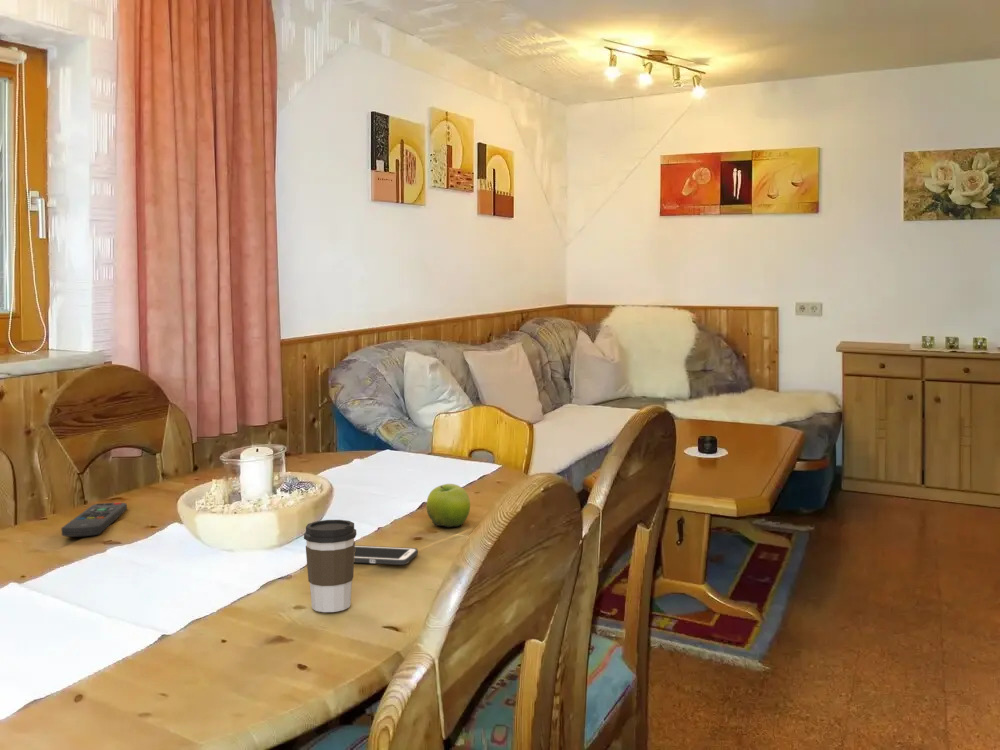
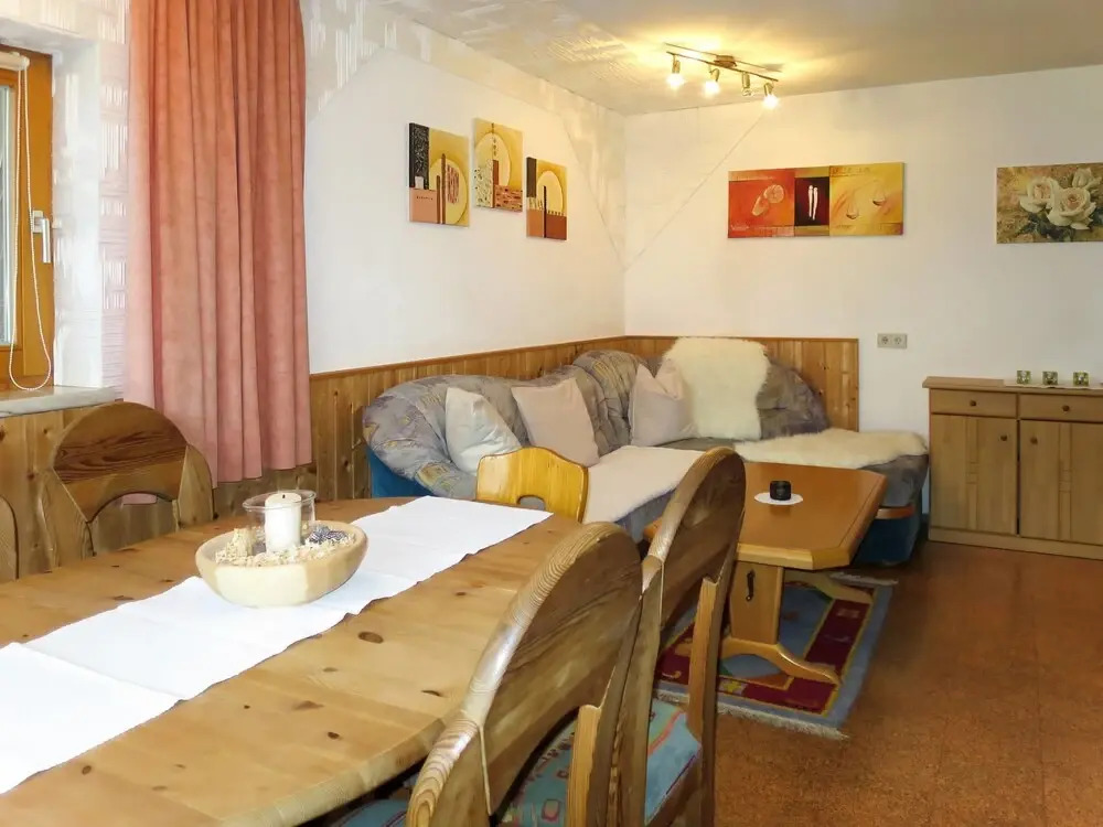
- coffee cup [303,519,357,613]
- fruit [425,483,471,528]
- cell phone [354,544,419,566]
- remote control [61,502,128,538]
